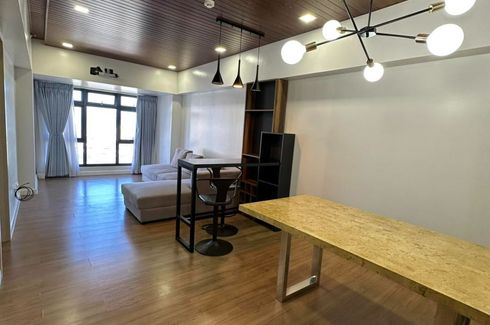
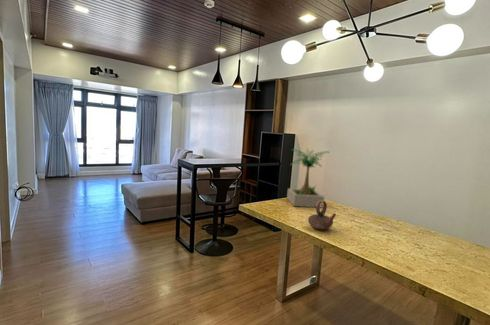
+ potted plant [286,147,330,209]
+ teapot [307,200,337,231]
